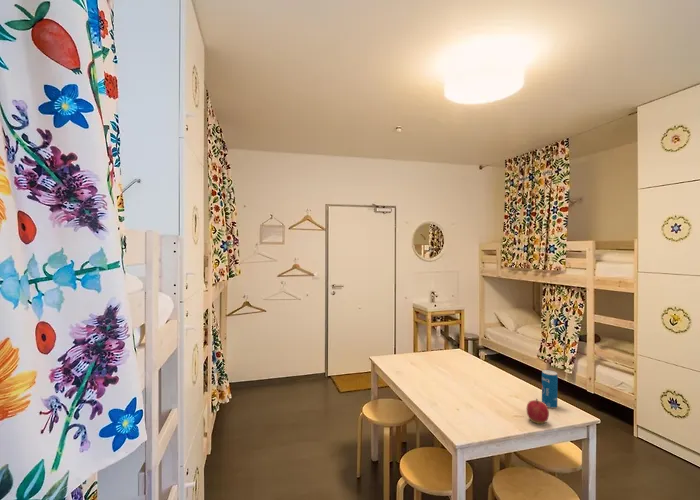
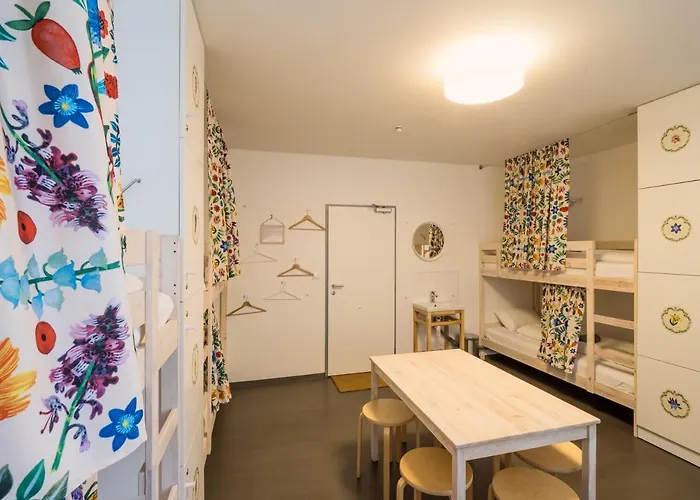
- beverage can [541,369,559,409]
- apple [525,397,550,425]
